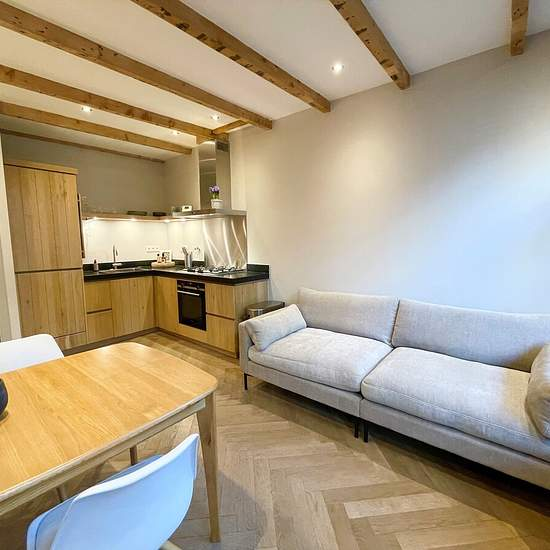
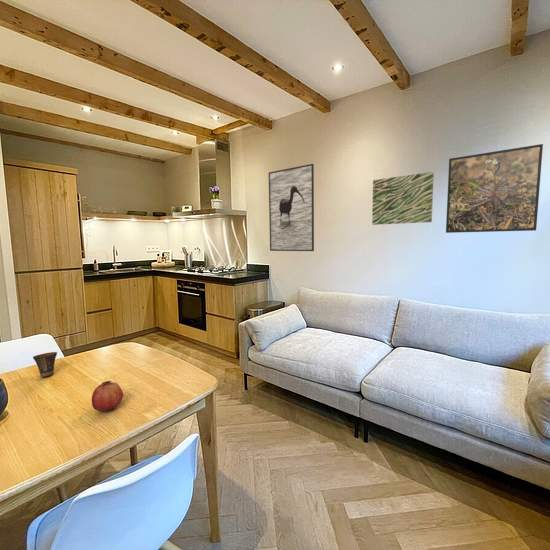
+ cup [32,351,58,378]
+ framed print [268,163,315,252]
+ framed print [445,143,544,234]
+ wall art [371,171,435,226]
+ fruit [91,380,124,412]
